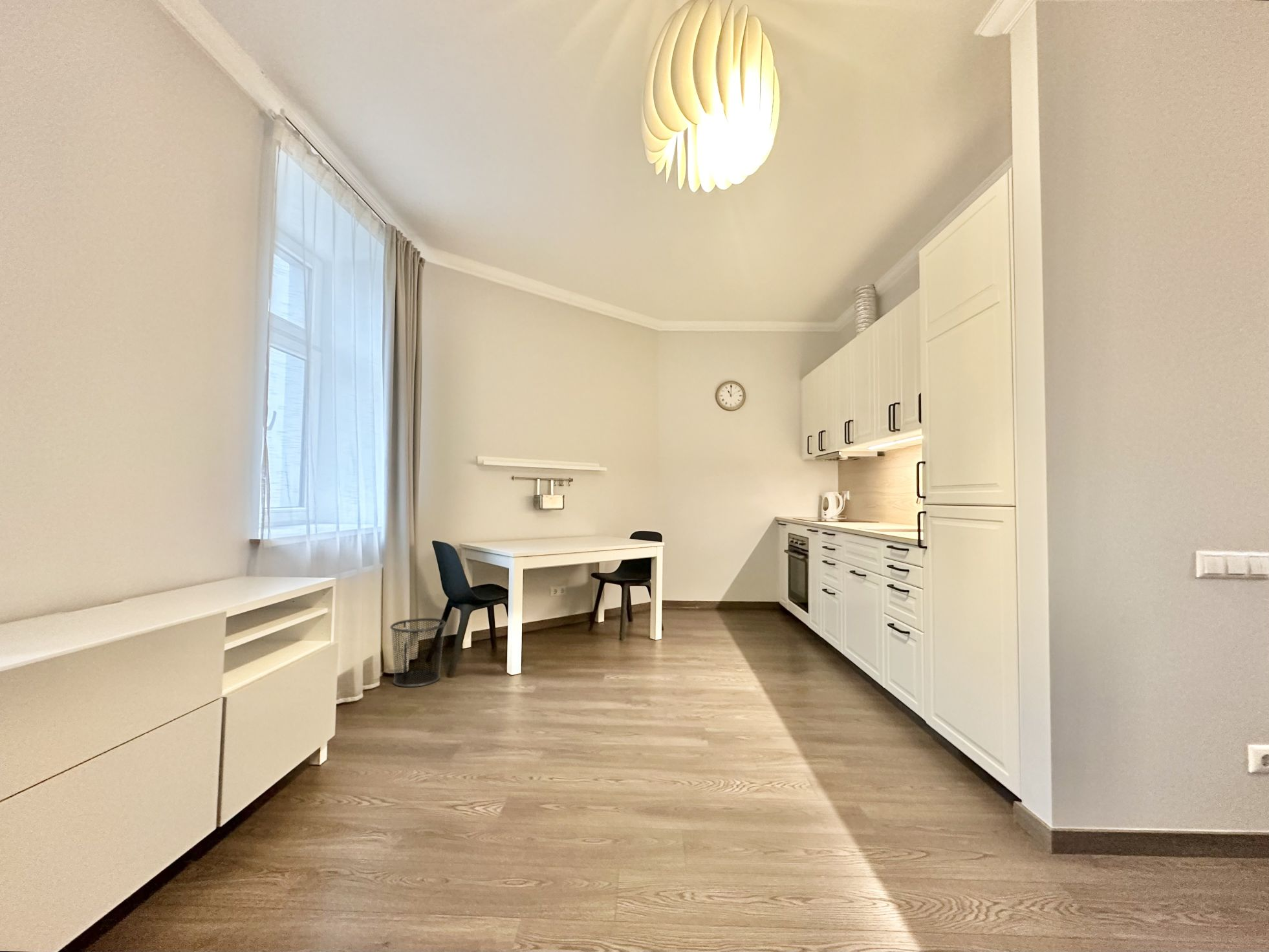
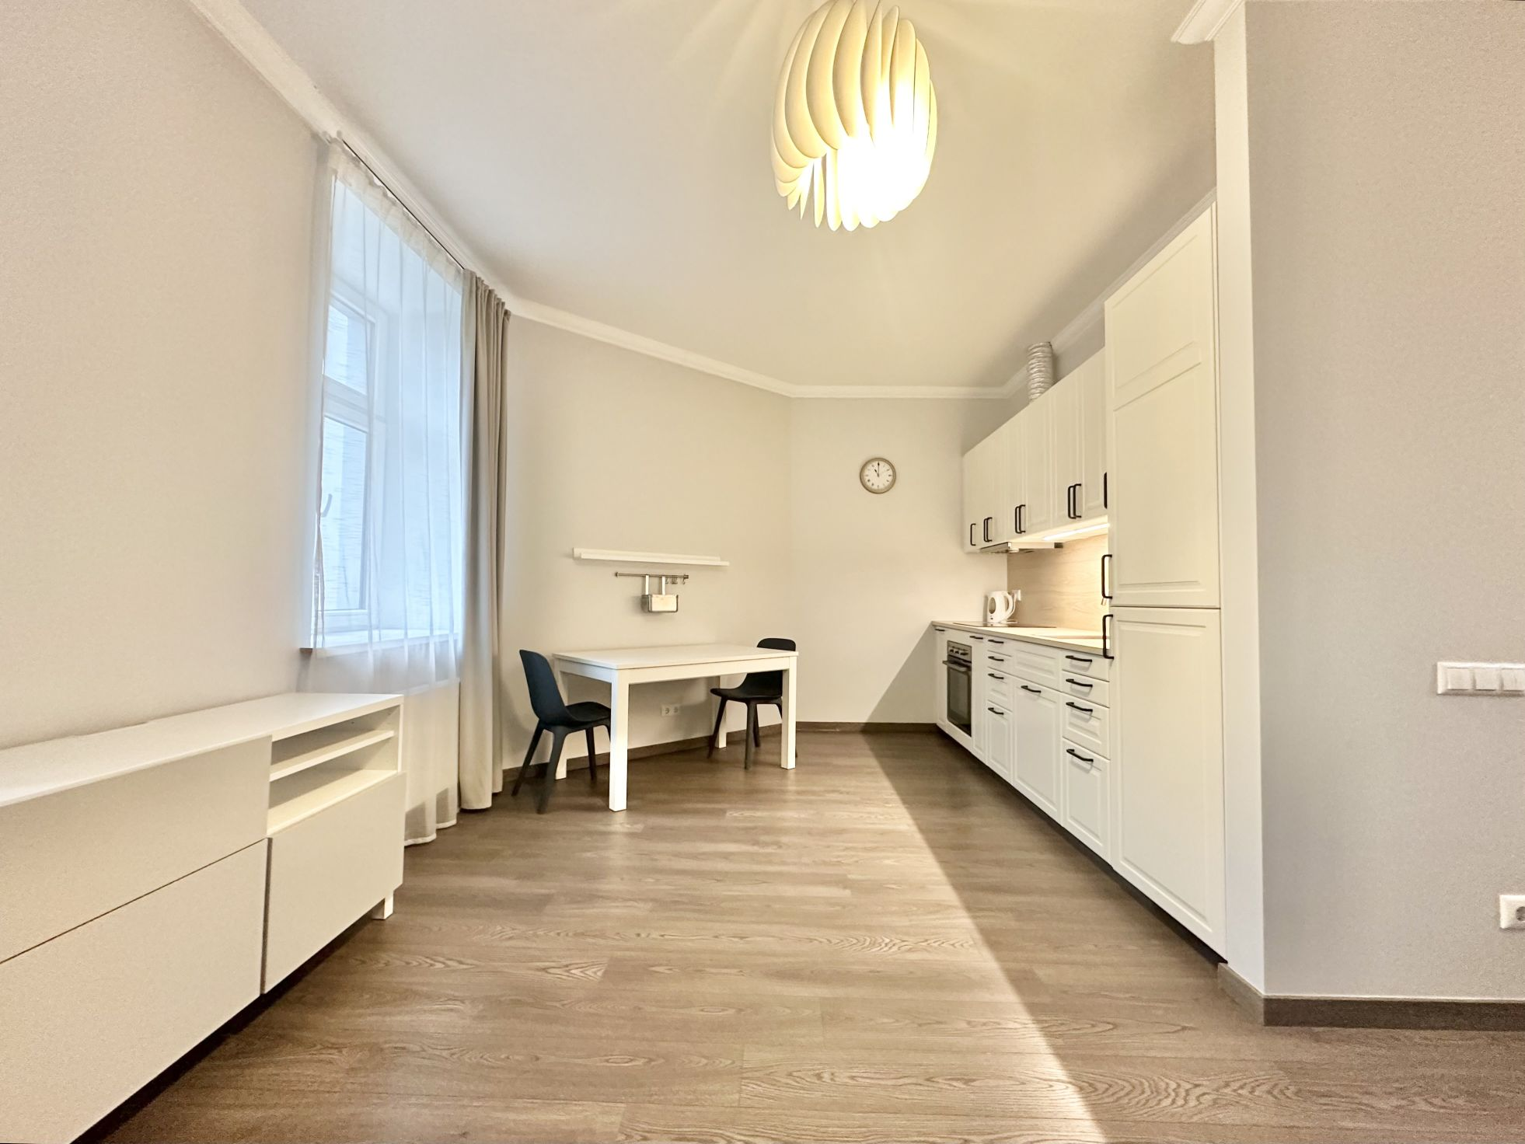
- waste bin [389,618,446,687]
